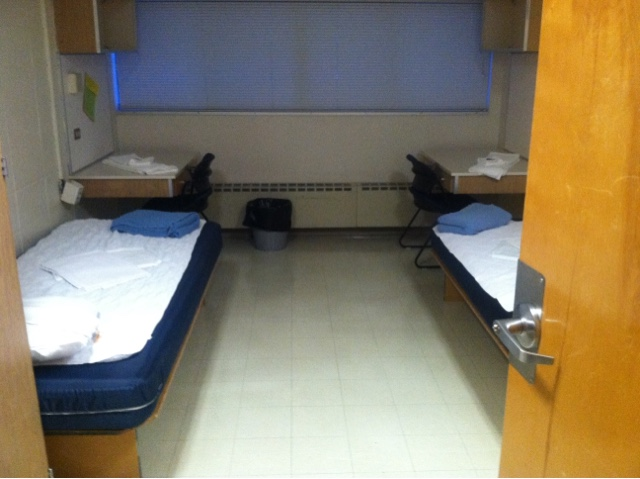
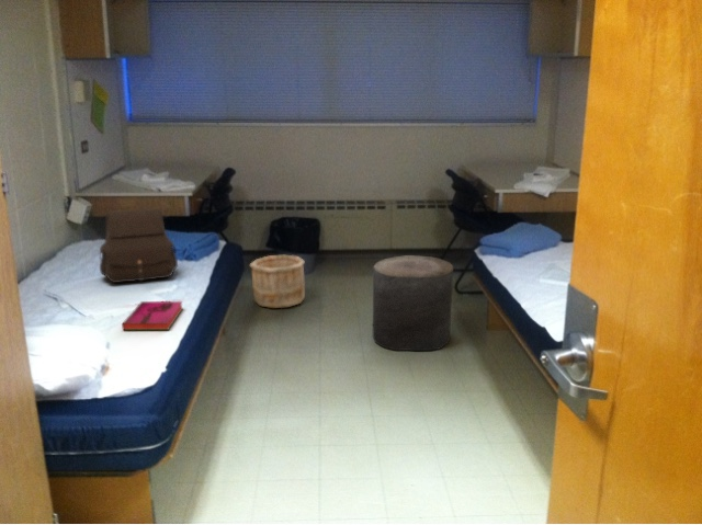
+ satchel [98,207,179,284]
+ hardback book [121,300,184,332]
+ wooden bucket [249,254,306,309]
+ stool [372,254,454,352]
